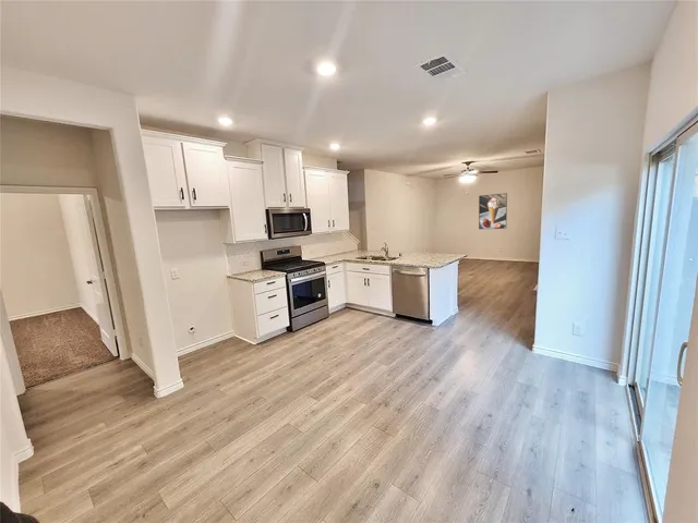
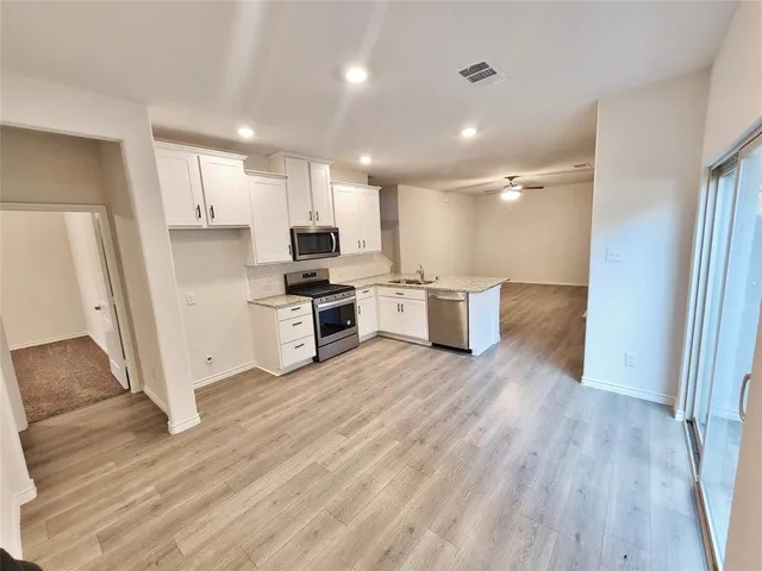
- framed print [478,192,508,230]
